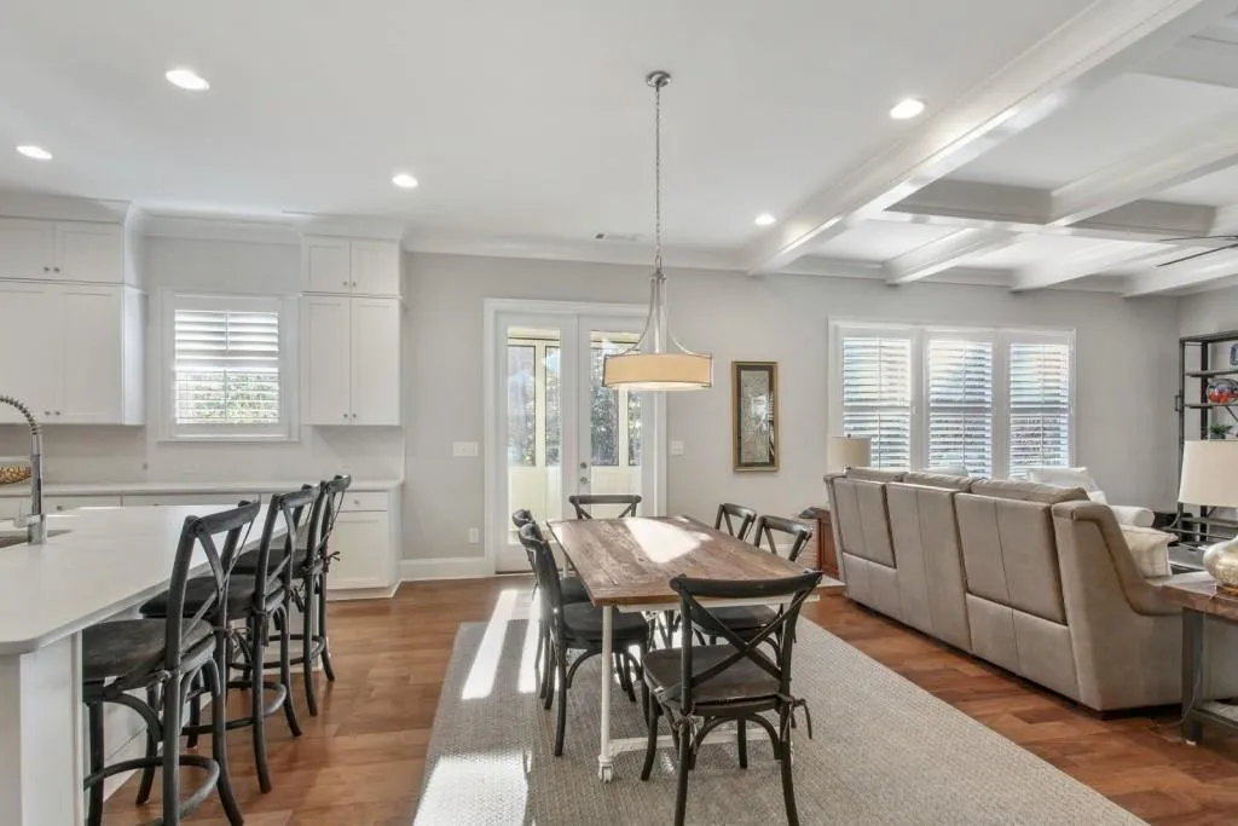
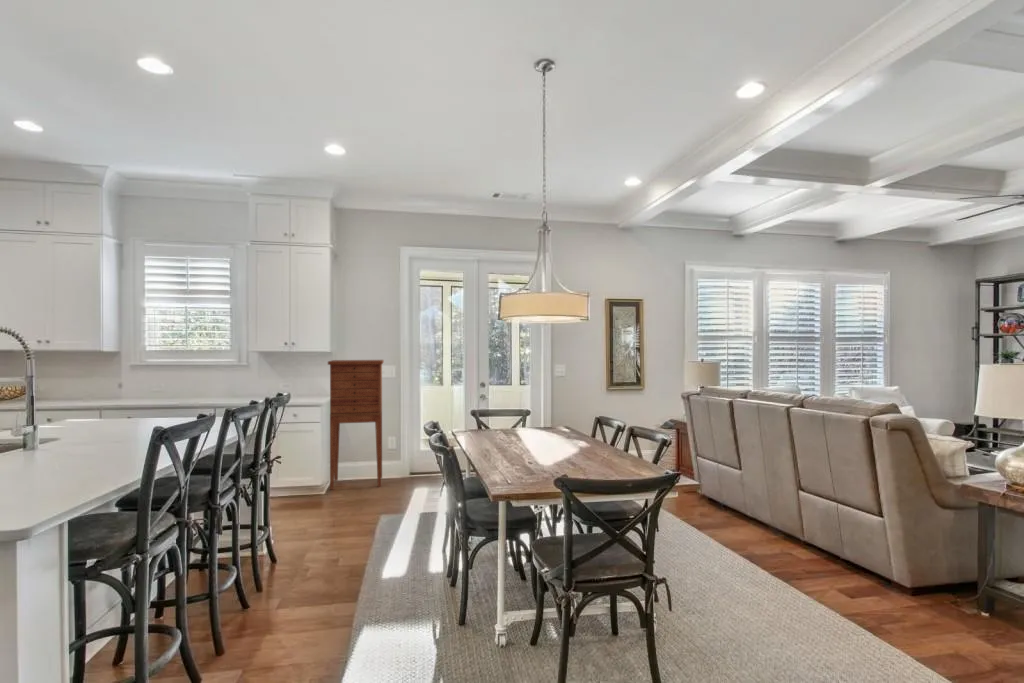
+ cabinet [327,359,385,491]
